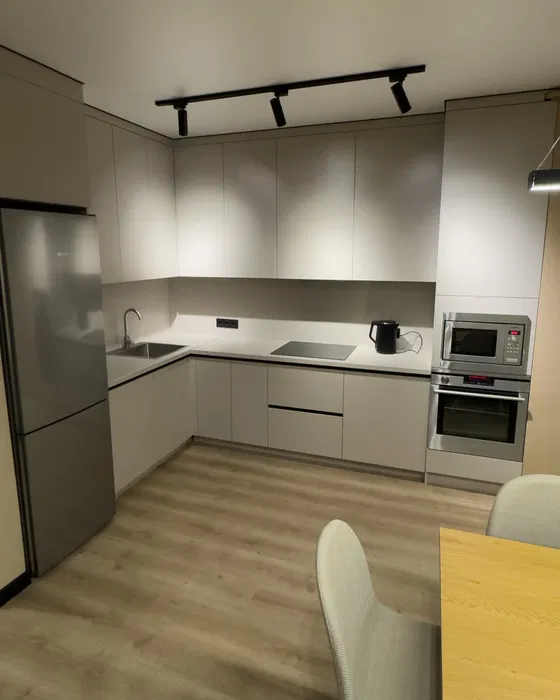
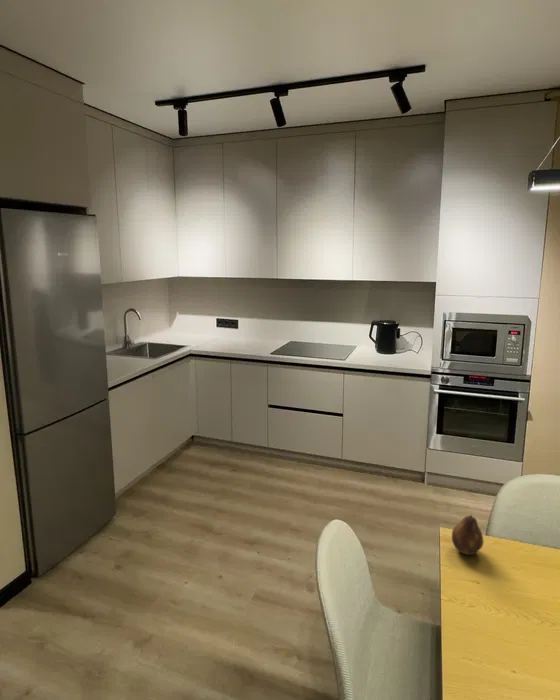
+ fruit [451,514,485,556]
